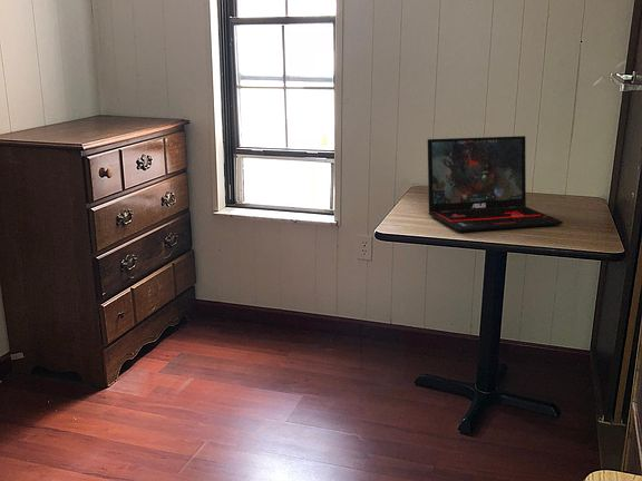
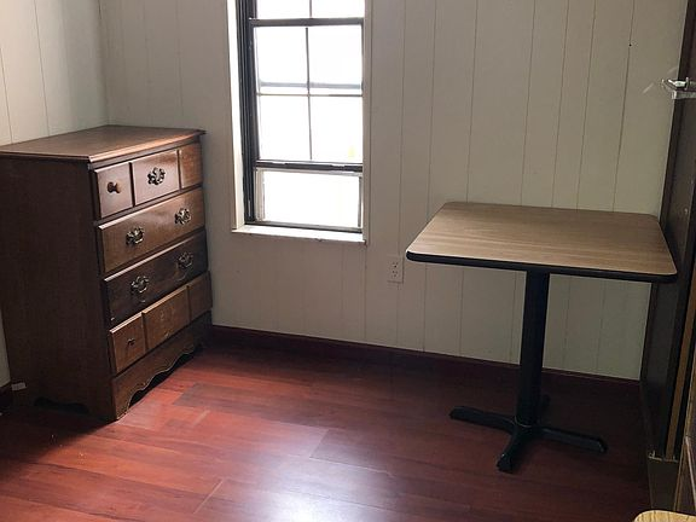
- laptop [427,135,564,233]
